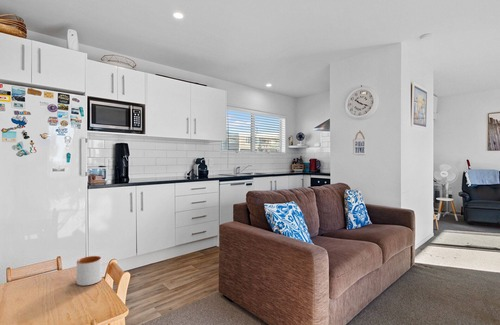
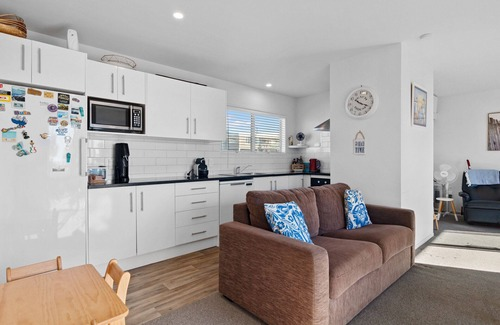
- mug [76,255,103,287]
